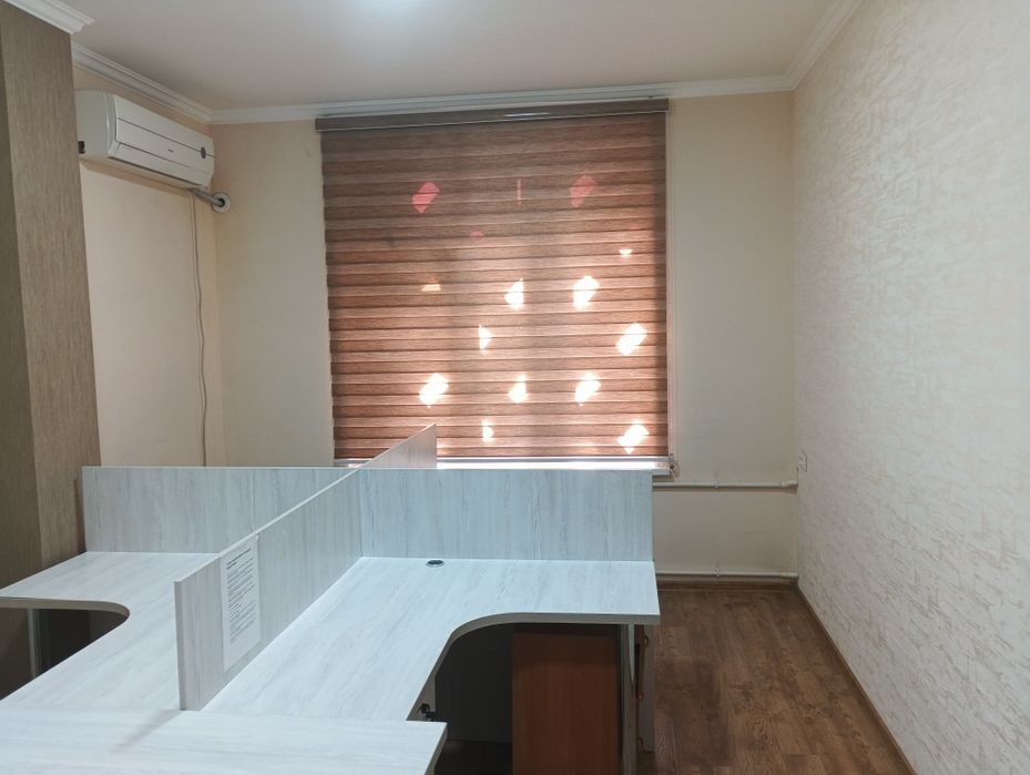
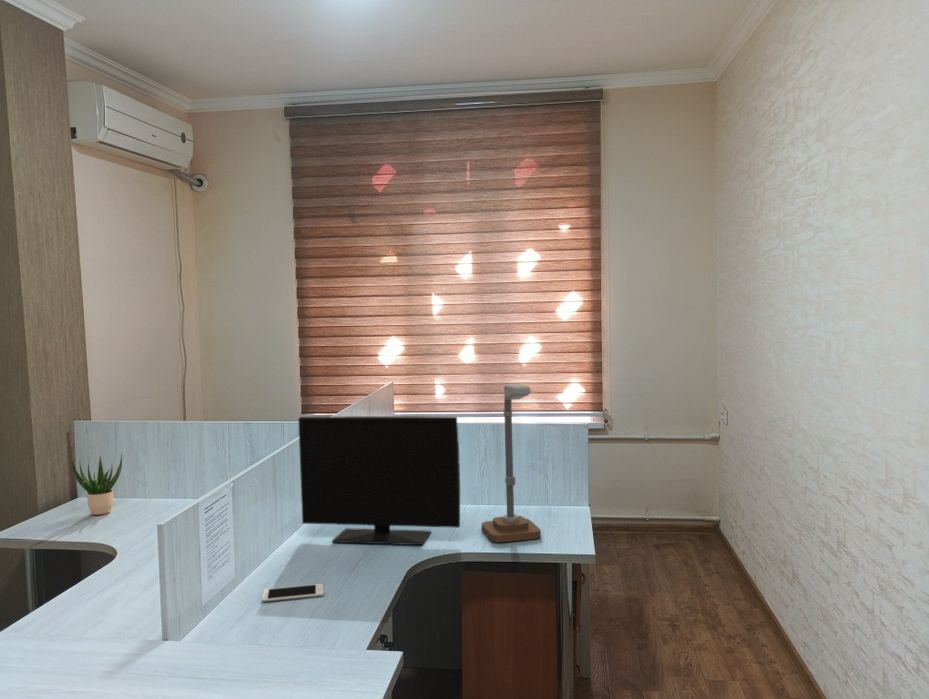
+ monitor [297,415,461,546]
+ desk lamp [481,383,542,543]
+ potted plant [71,452,123,516]
+ cell phone [261,583,325,603]
